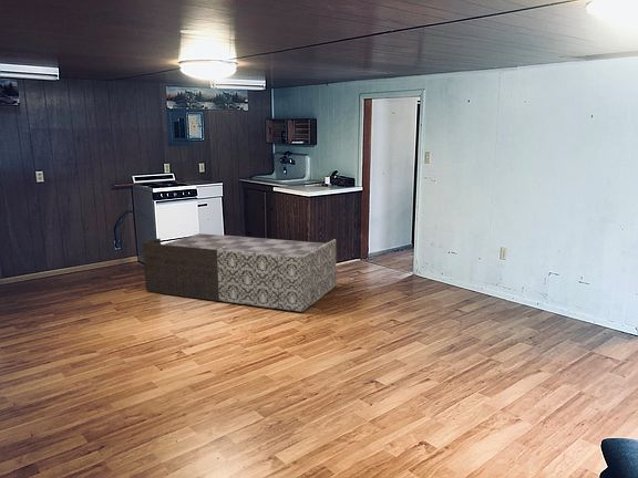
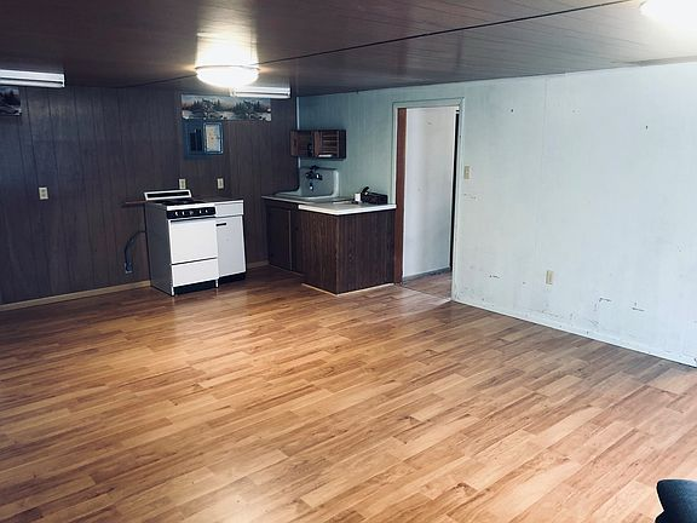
- bench [142,232,337,313]
